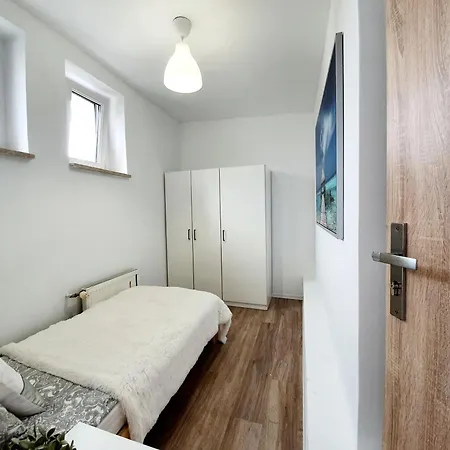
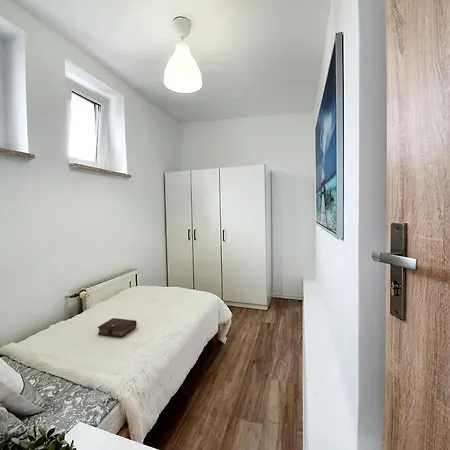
+ book [97,317,138,338]
